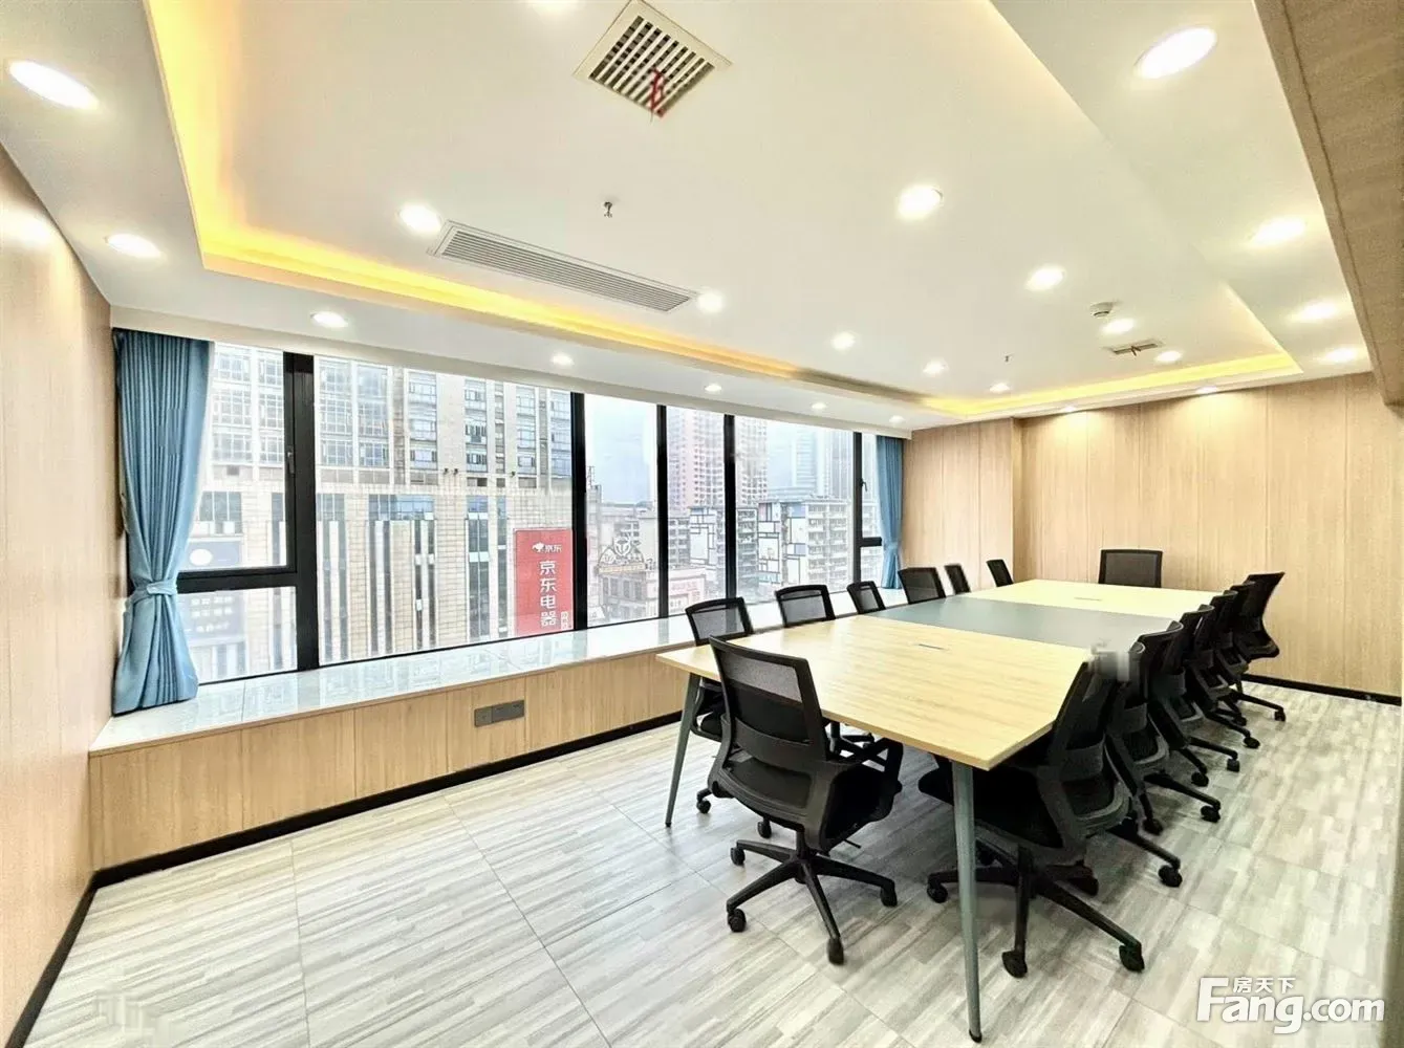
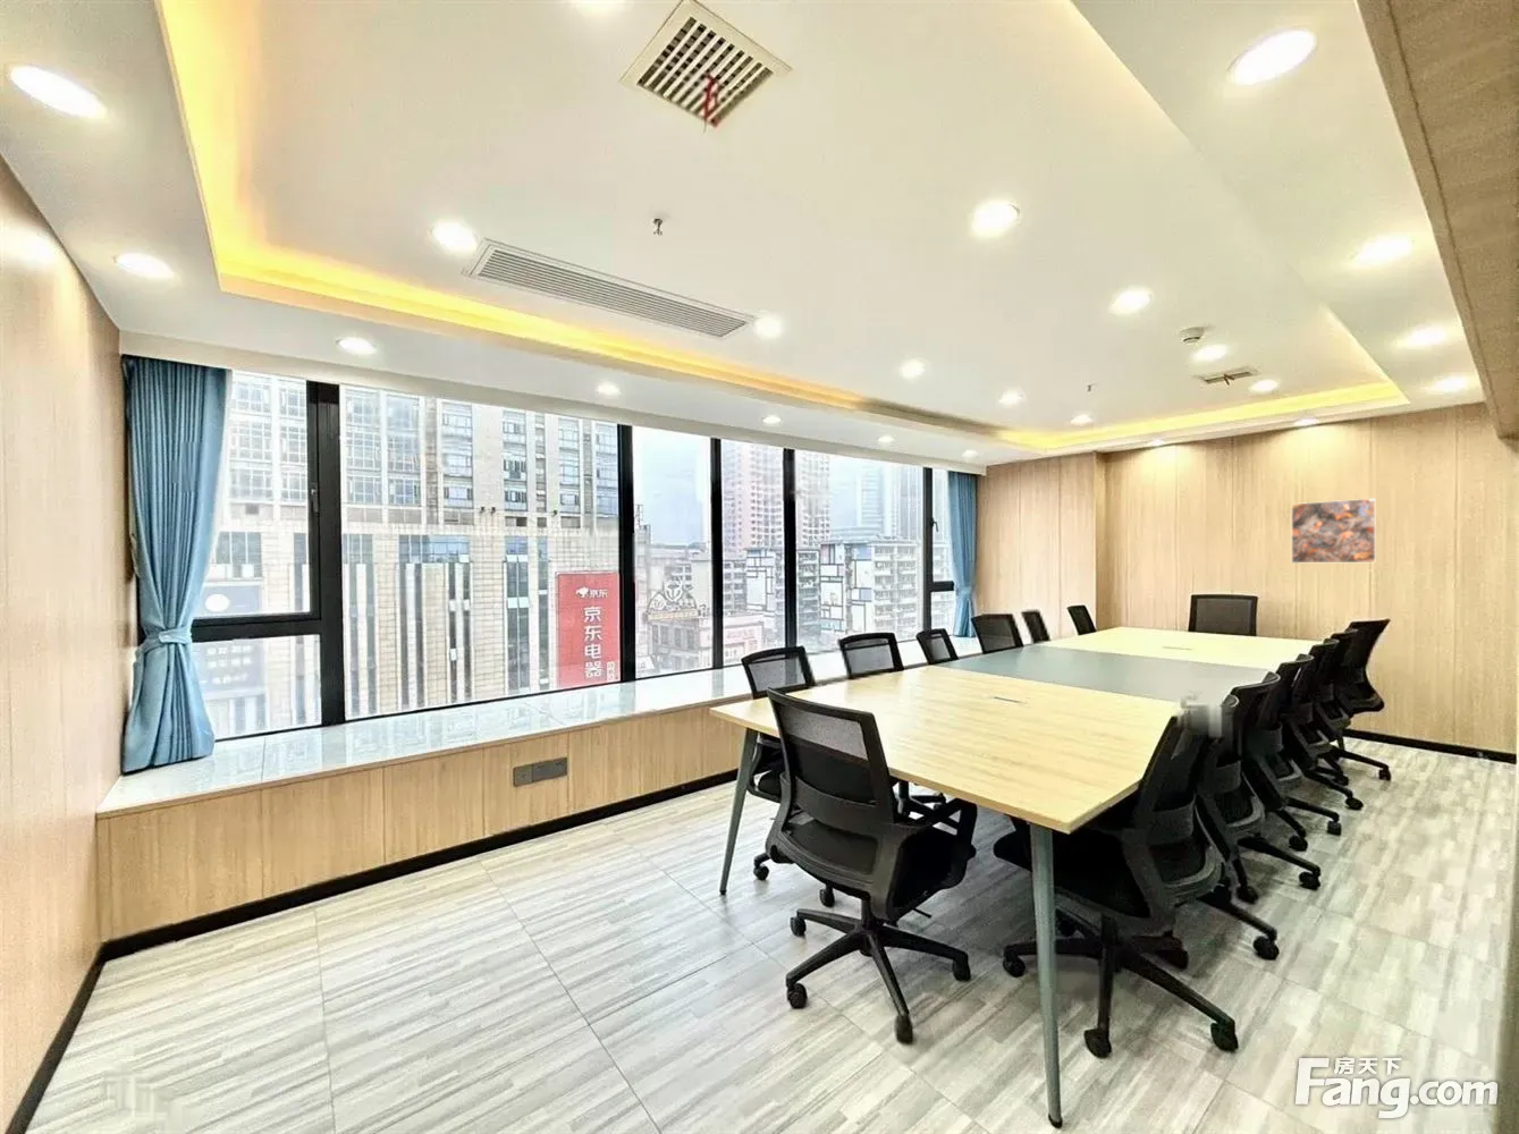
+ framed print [1290,498,1377,565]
